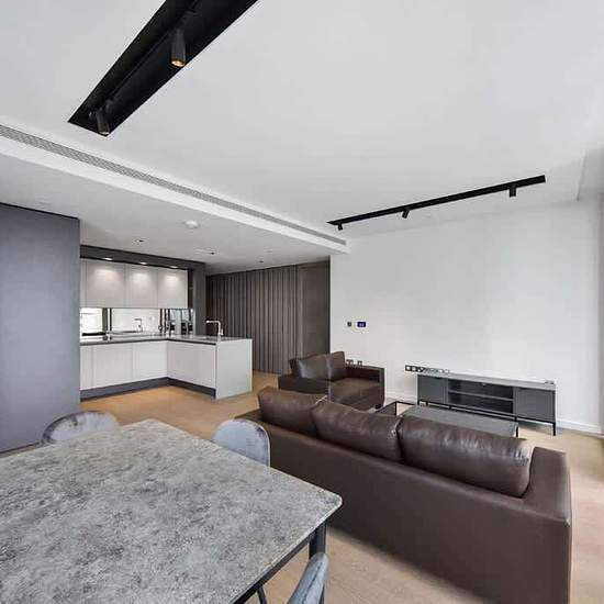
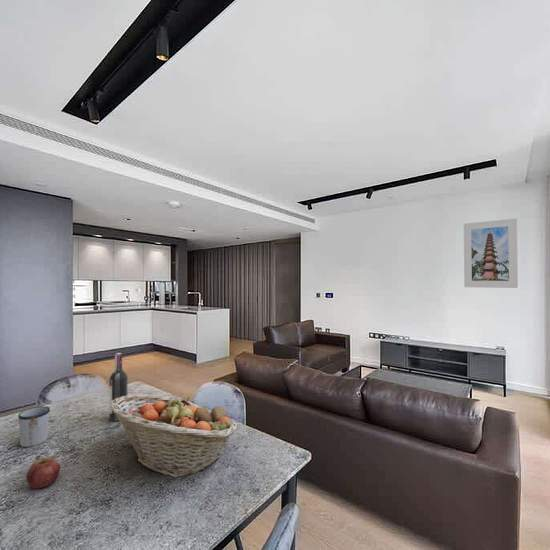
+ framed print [463,218,519,289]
+ mug [17,406,51,448]
+ apple [25,456,61,489]
+ fruit basket [110,394,238,478]
+ wine bottle [108,352,128,423]
